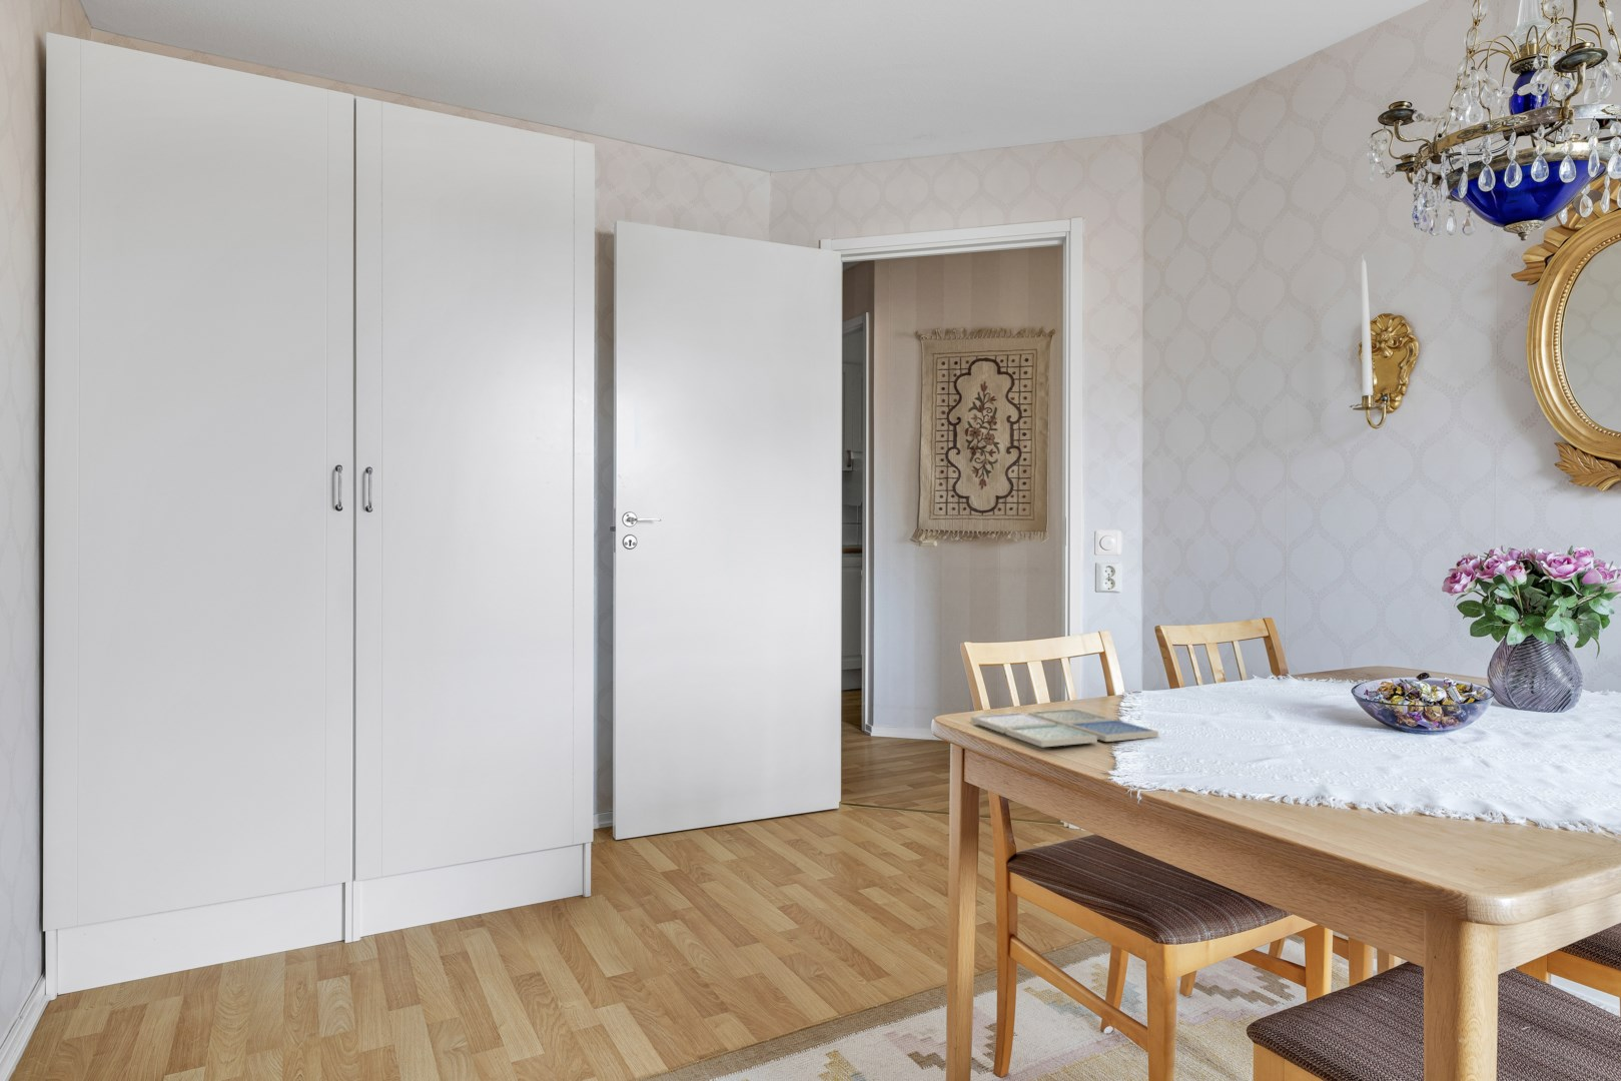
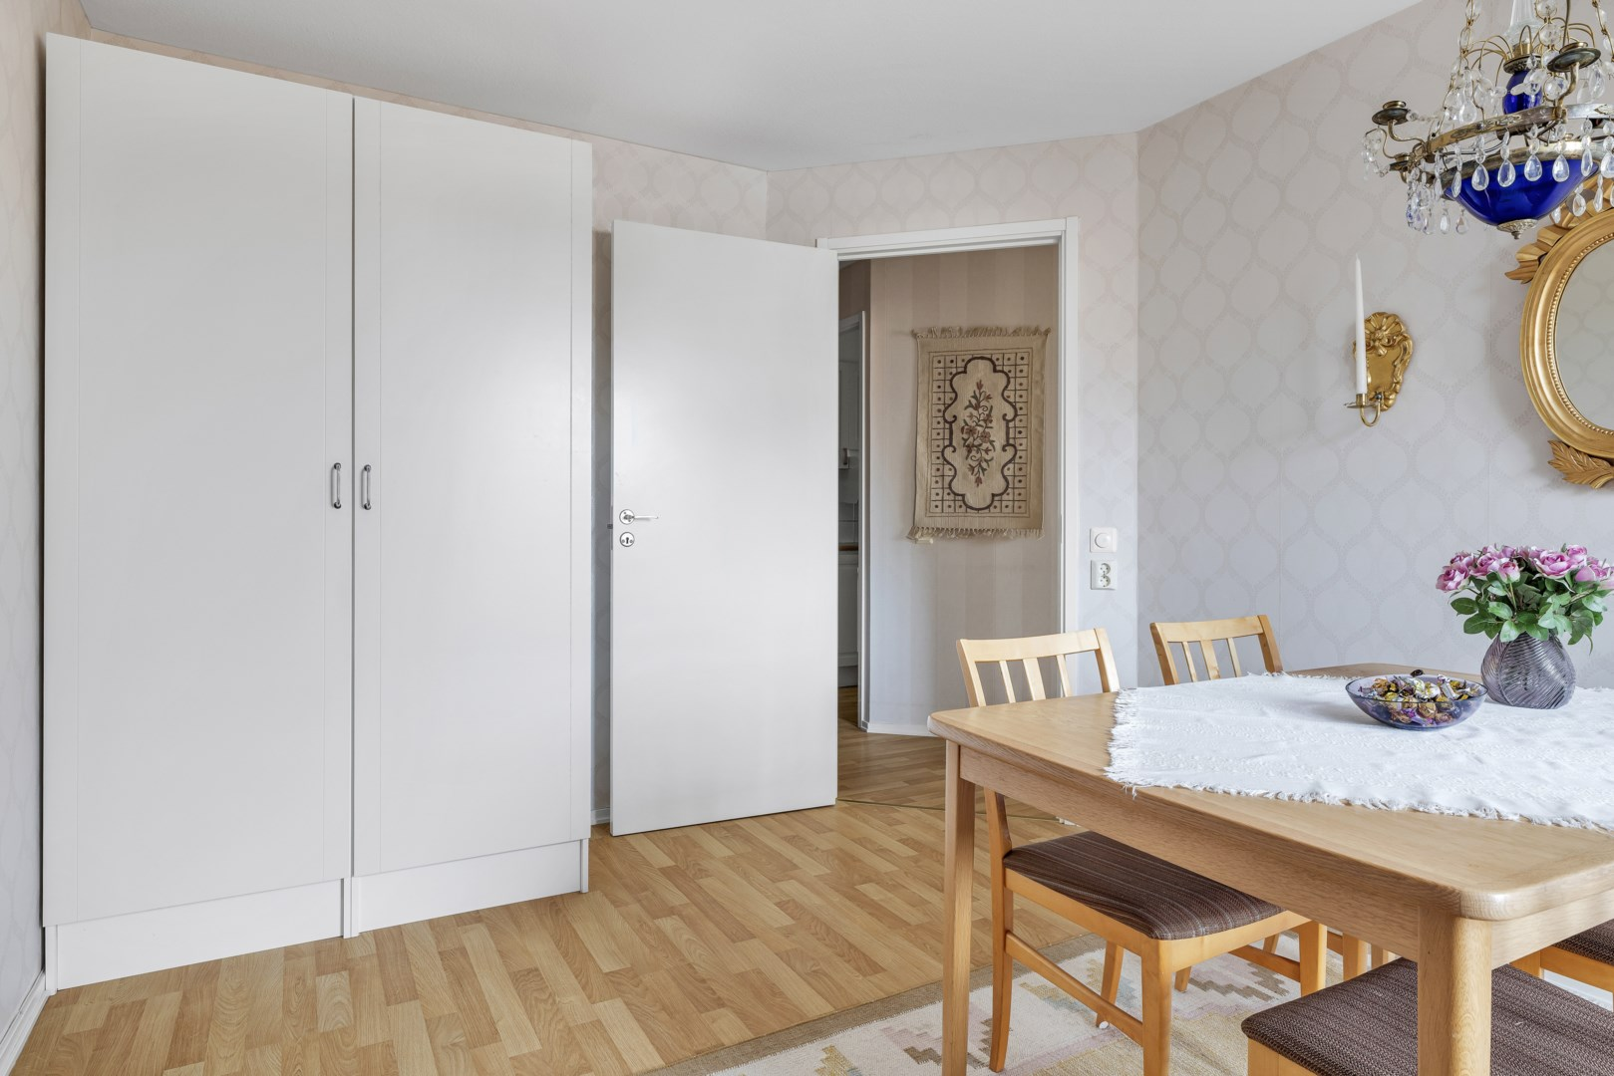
- drink coaster [970,708,1160,748]
